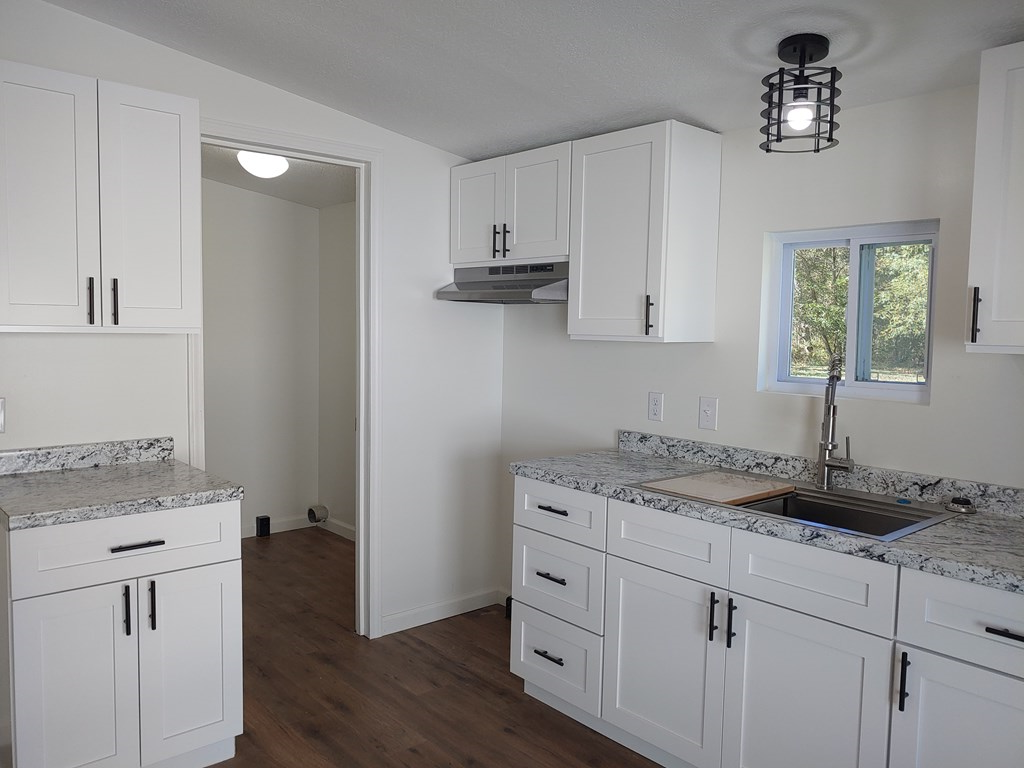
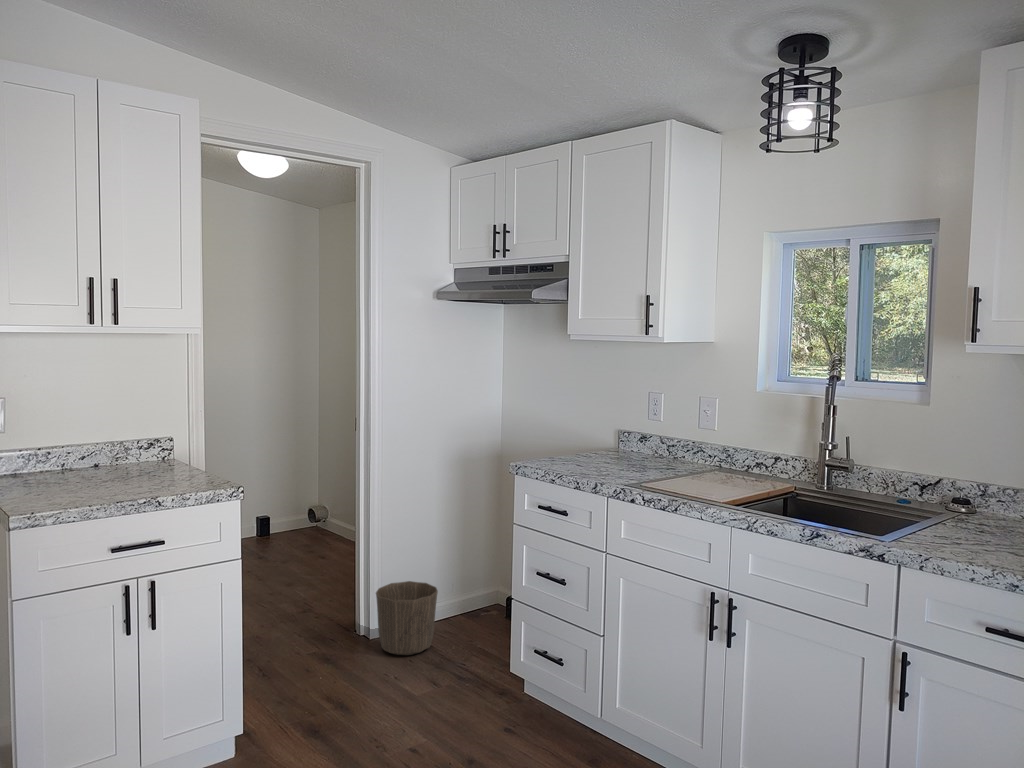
+ waste basket [375,580,439,656]
